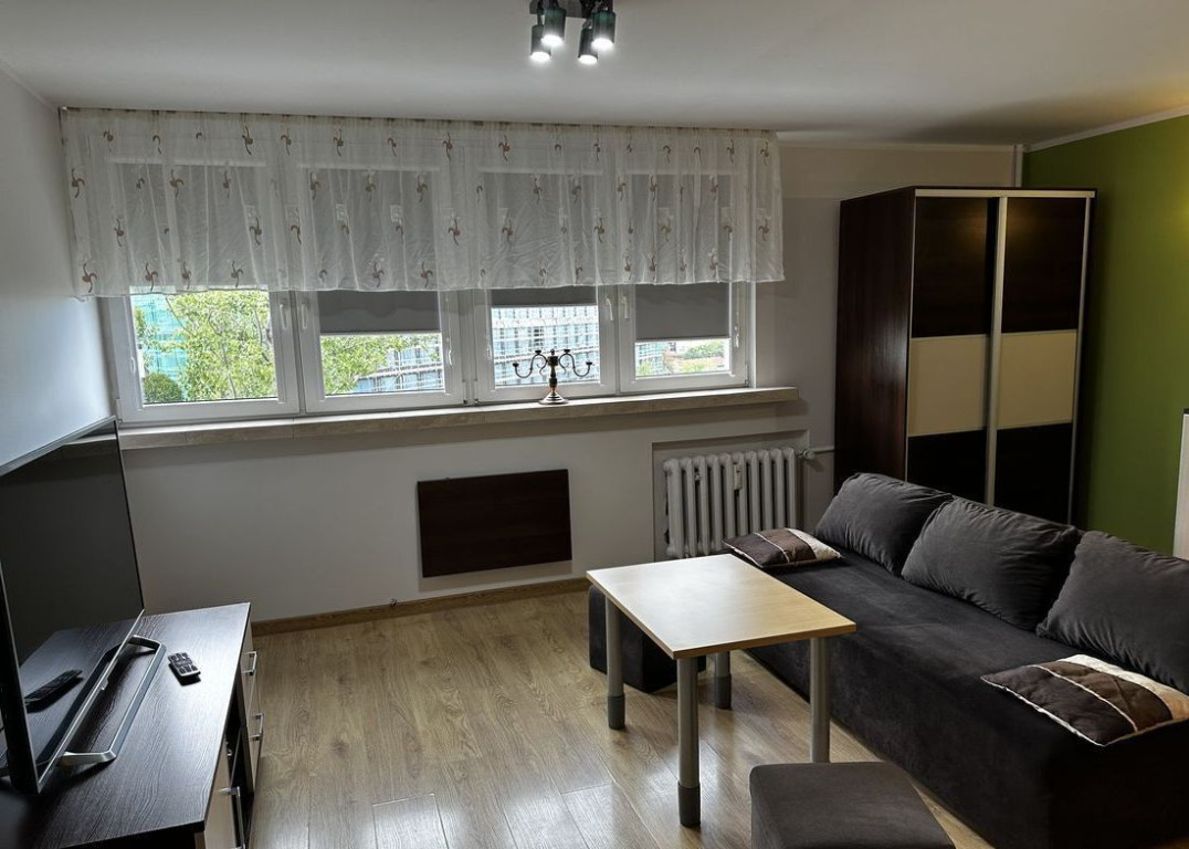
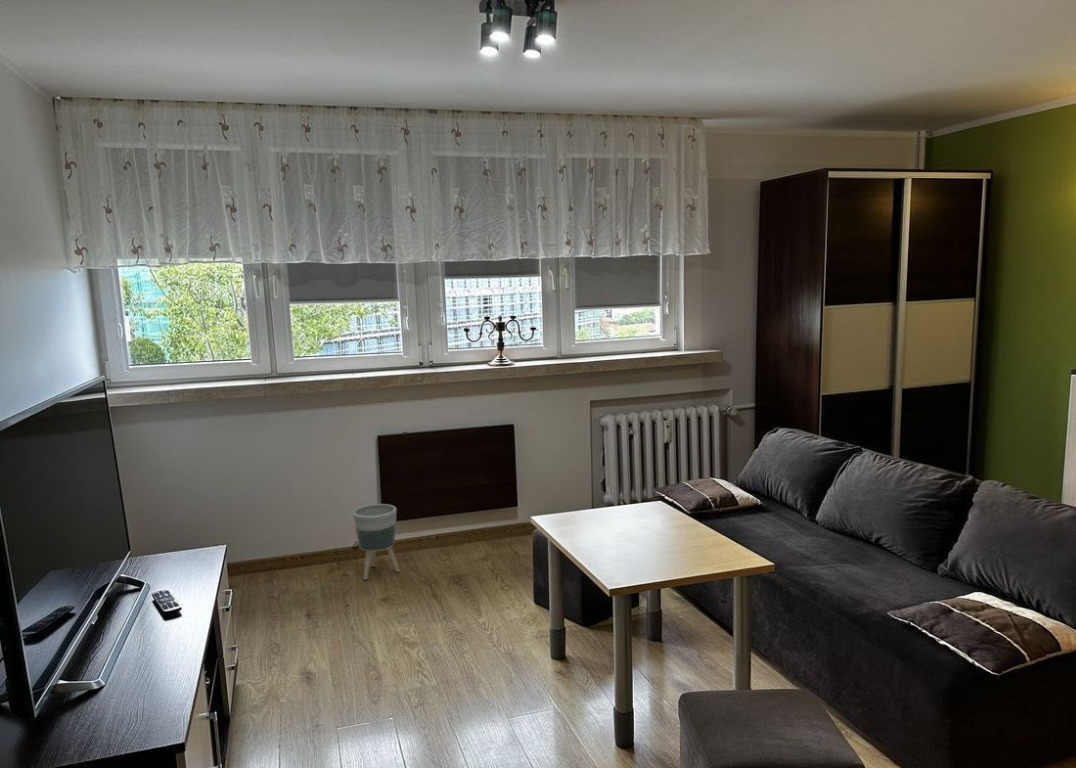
+ planter [352,503,401,581]
